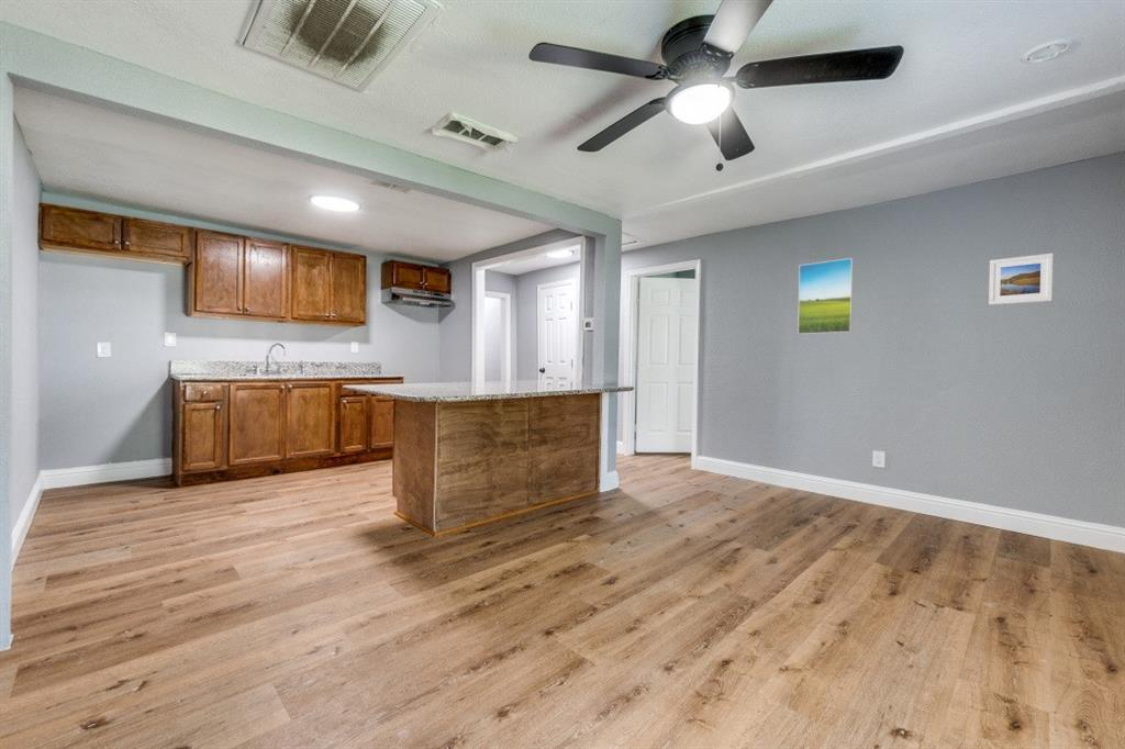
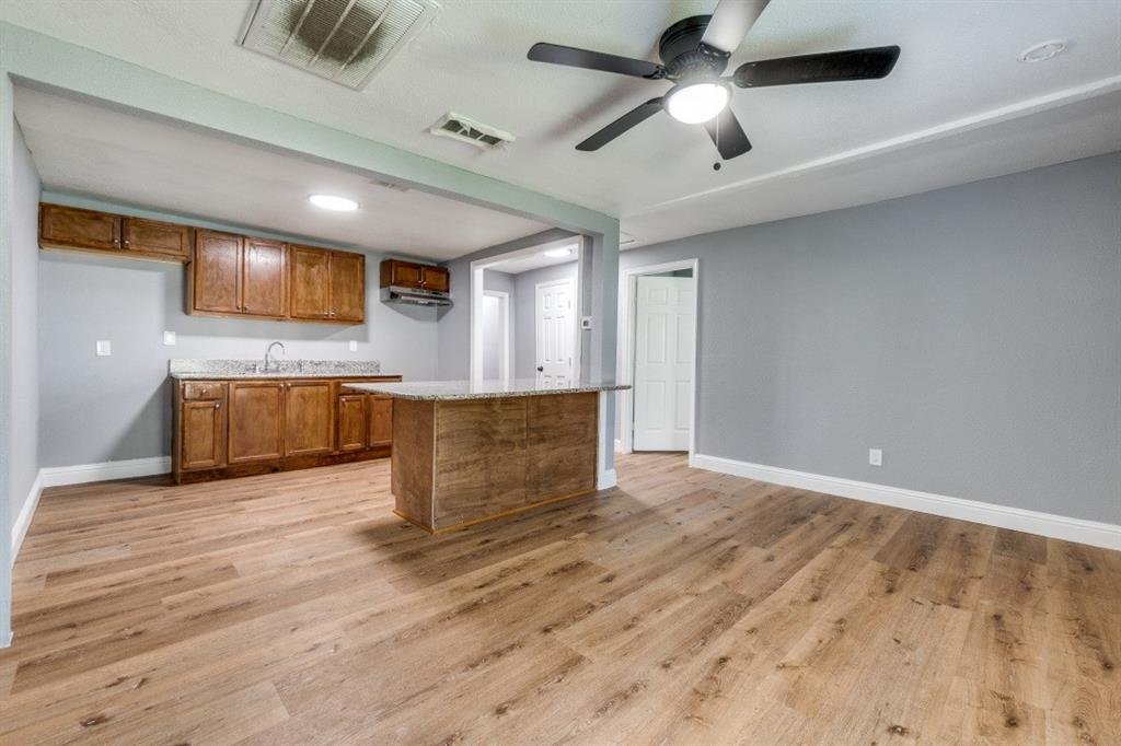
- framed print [797,257,855,335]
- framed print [988,253,1055,306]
